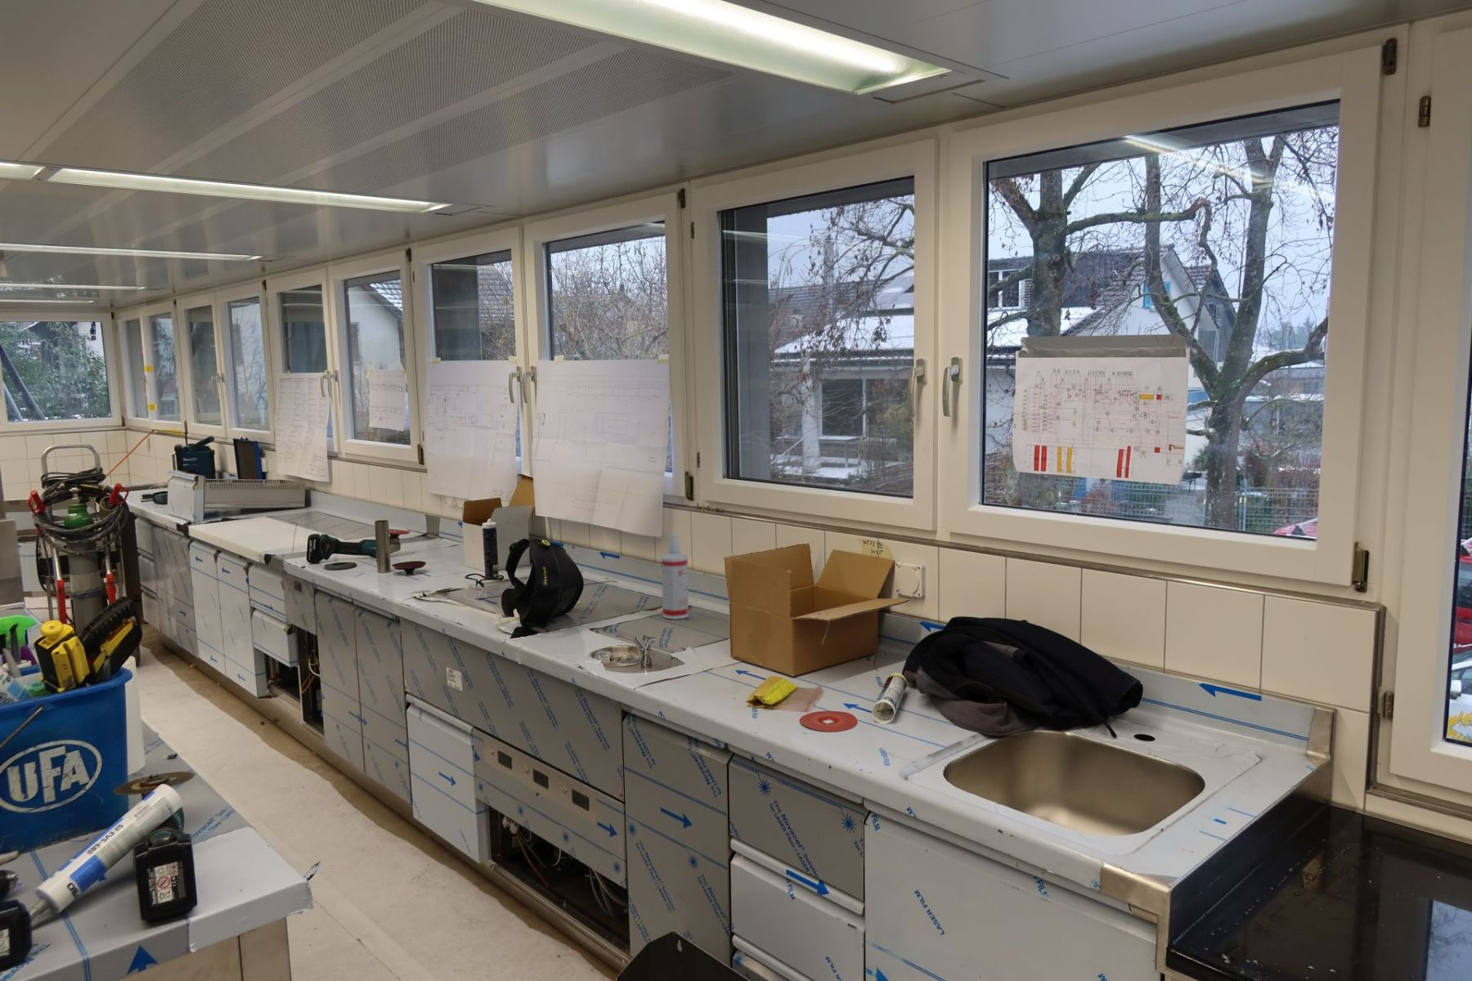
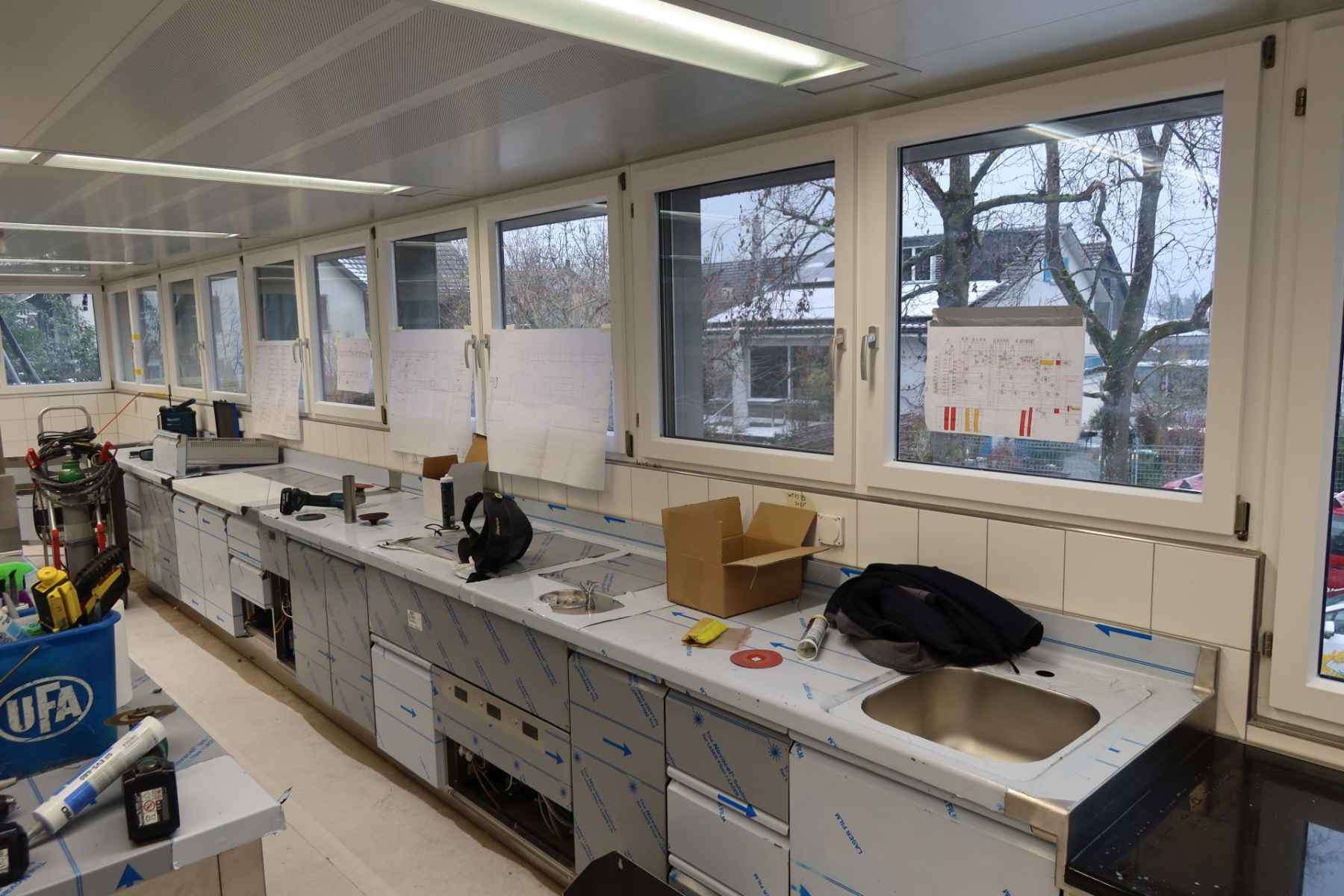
- spray bottle [660,533,689,620]
